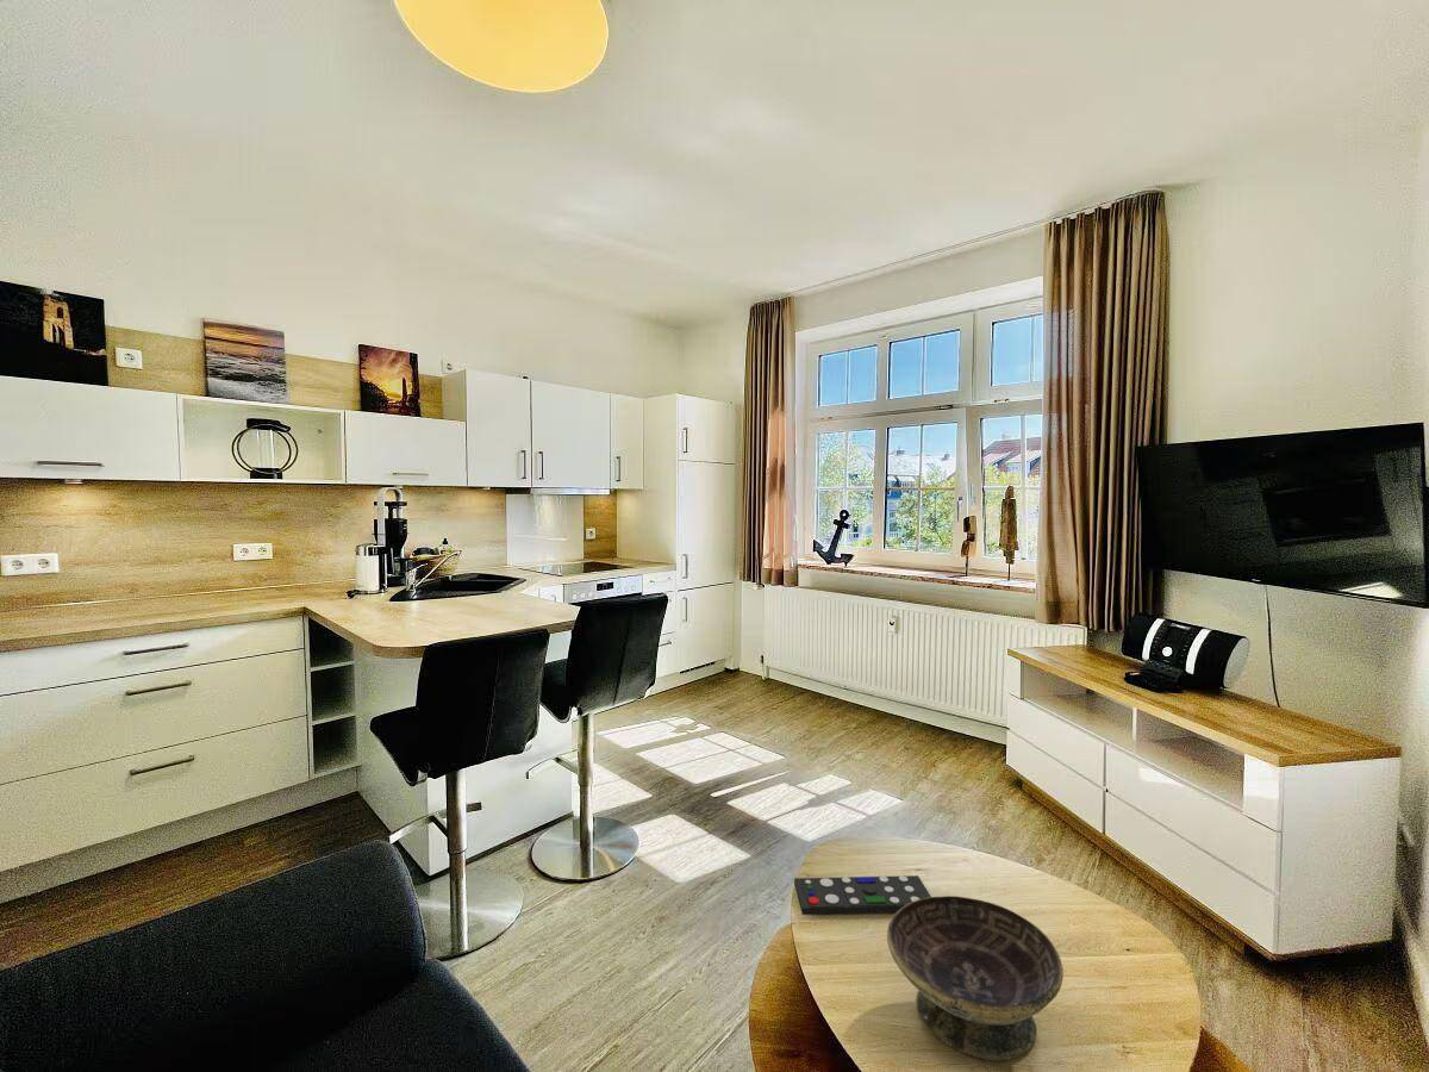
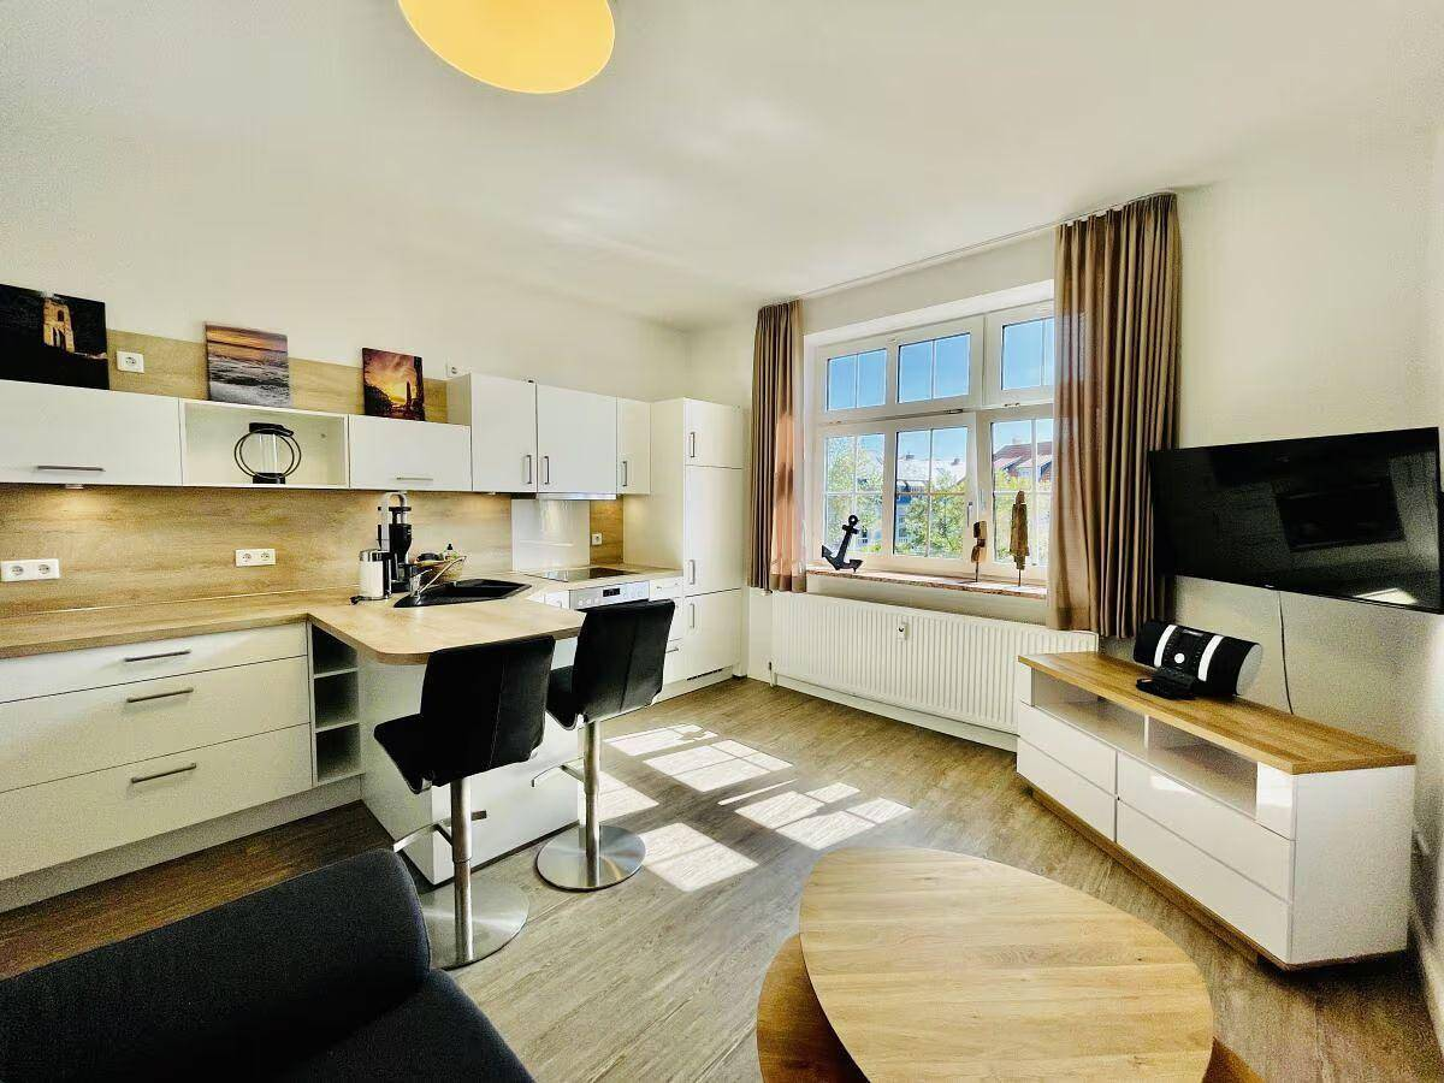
- decorative bowl [886,895,1065,1062]
- remote control [793,874,932,916]
